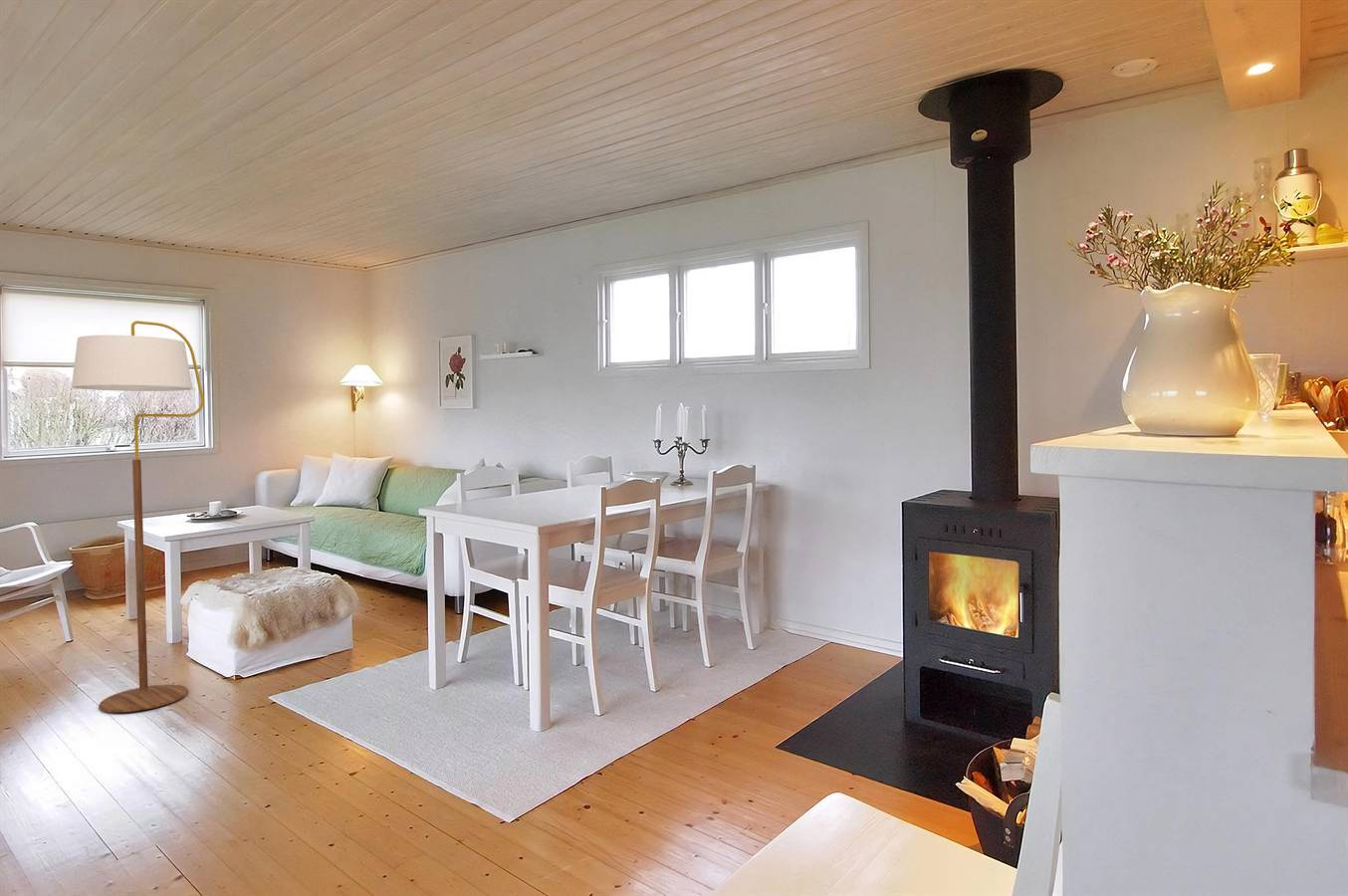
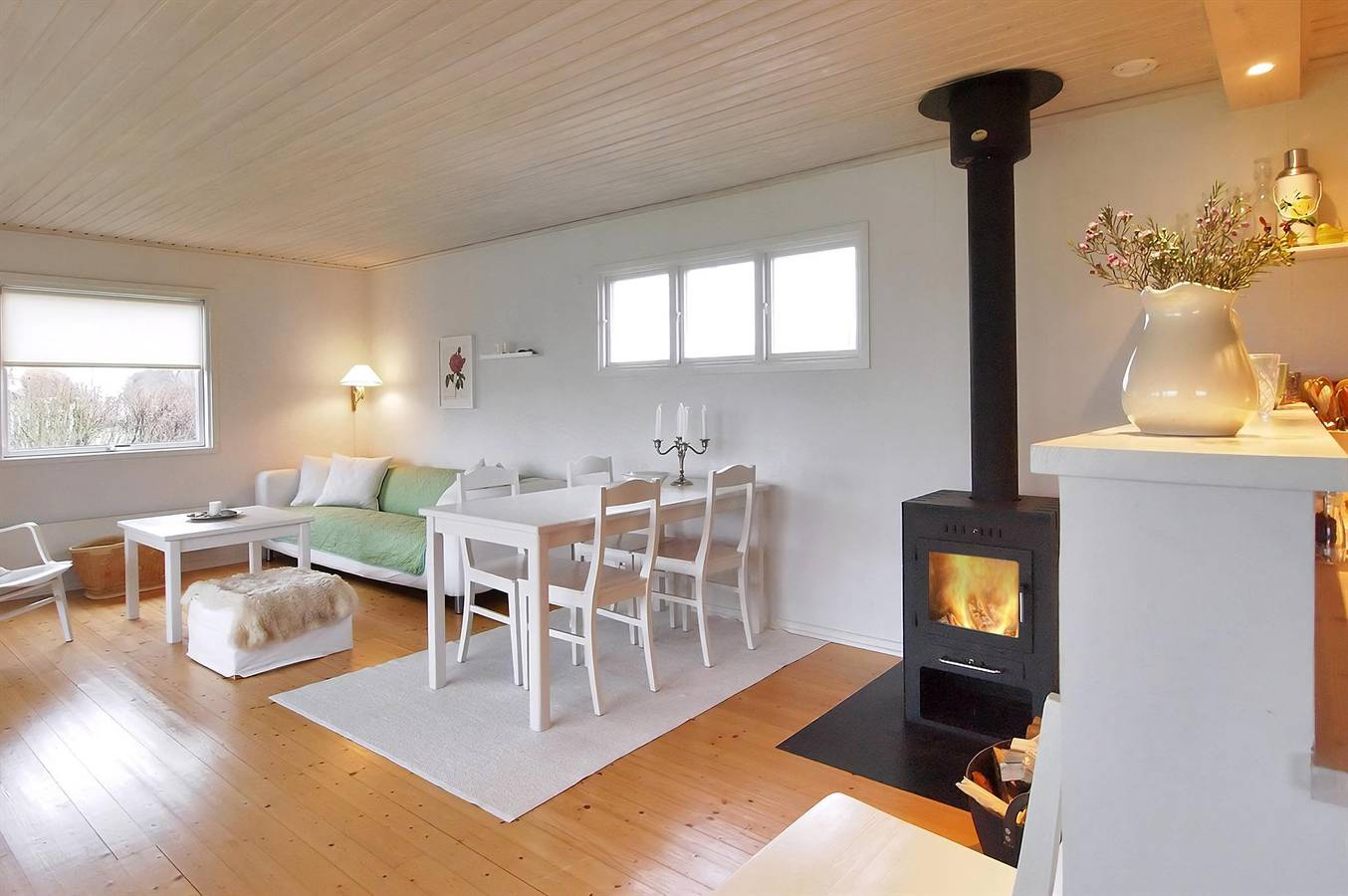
- floor lamp [71,320,205,714]
